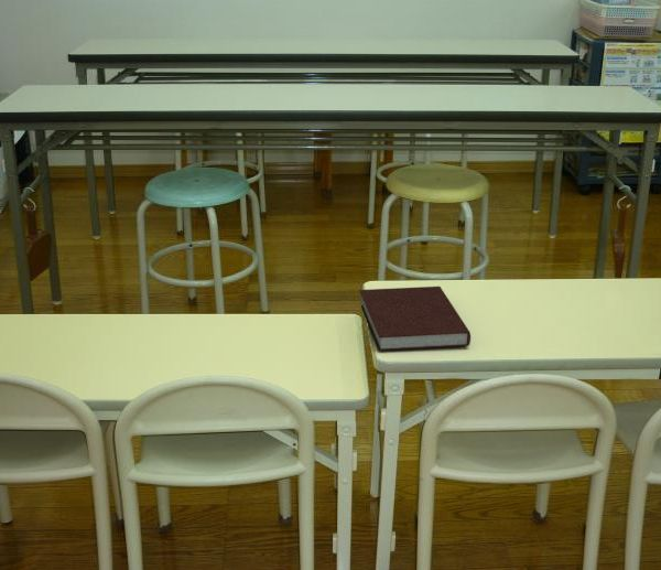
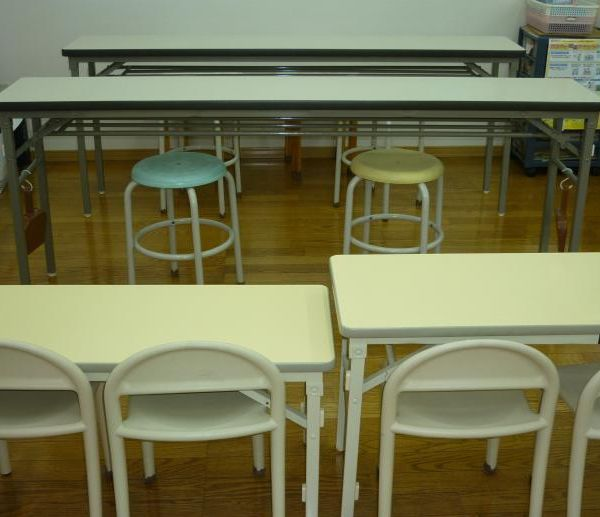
- notebook [358,286,472,352]
